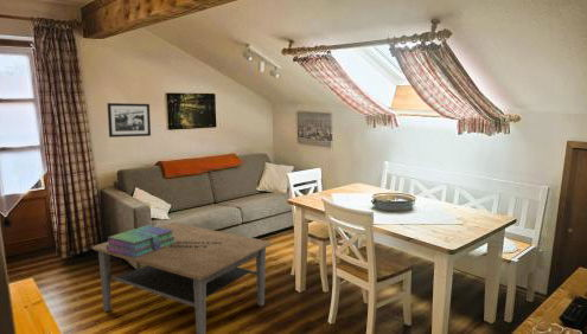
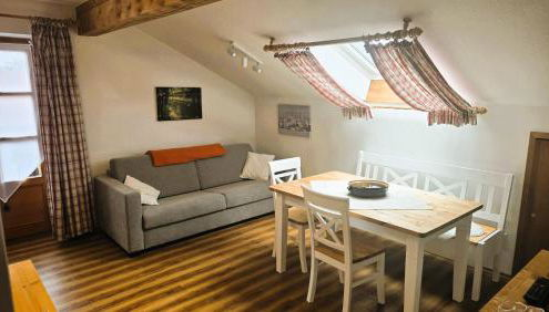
- picture frame [107,102,152,139]
- coffee table [91,221,272,334]
- stack of books [107,224,176,258]
